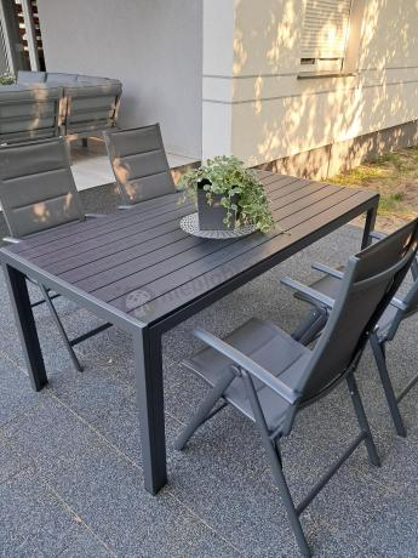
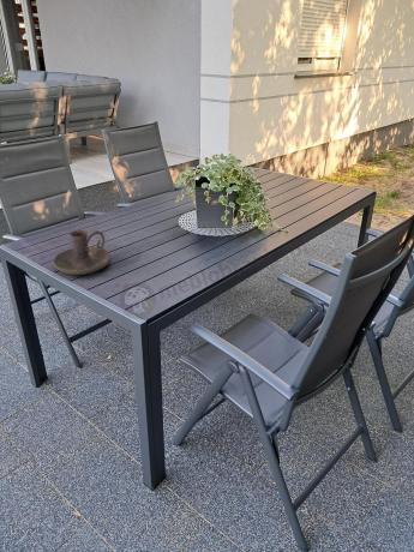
+ candle holder [52,229,112,276]
